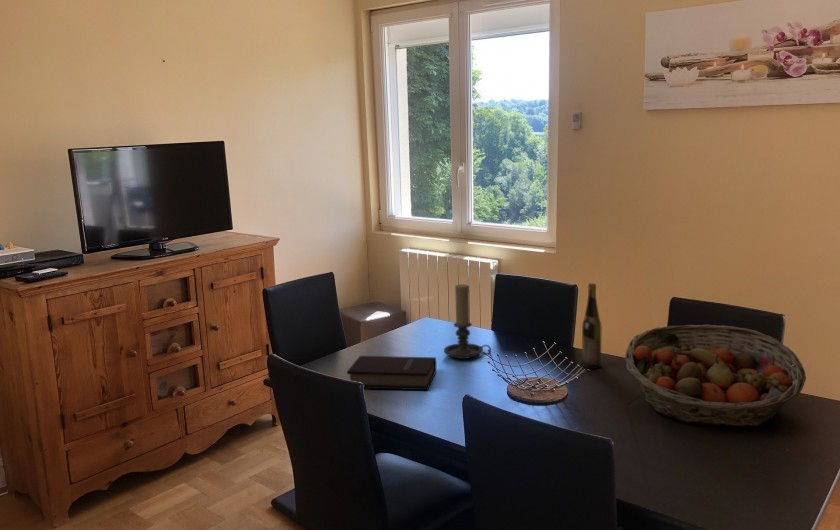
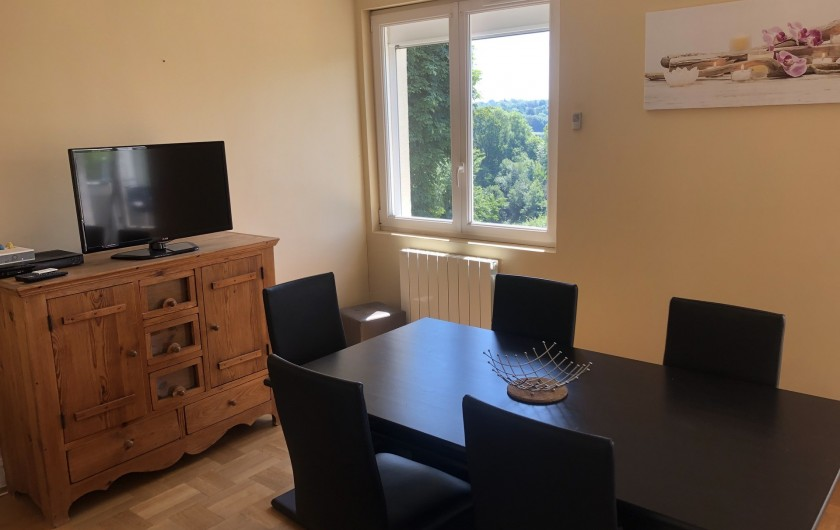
- candle holder [443,283,492,360]
- fruit basket [624,324,807,428]
- book [346,355,437,391]
- wine bottle [581,282,602,370]
